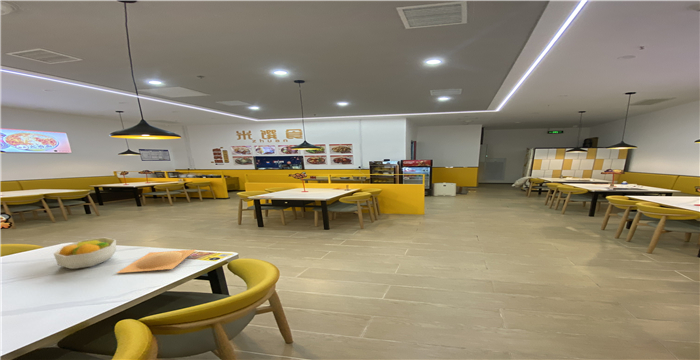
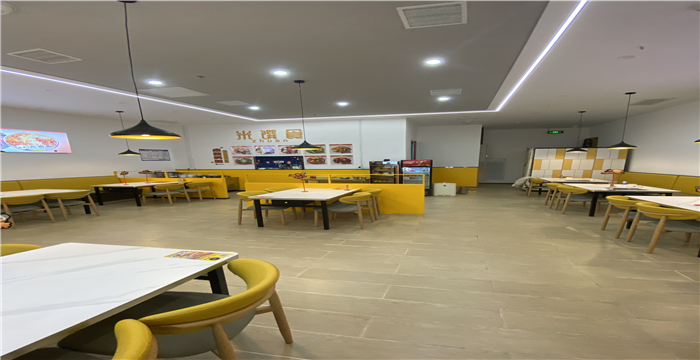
- plate [116,249,196,274]
- fruit bowl [53,237,117,270]
